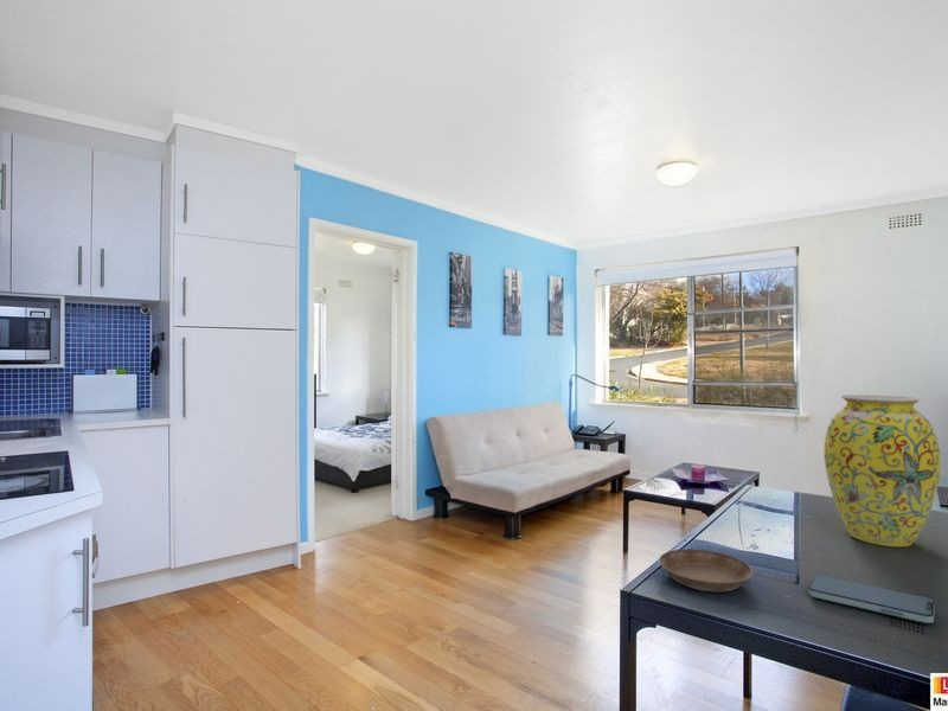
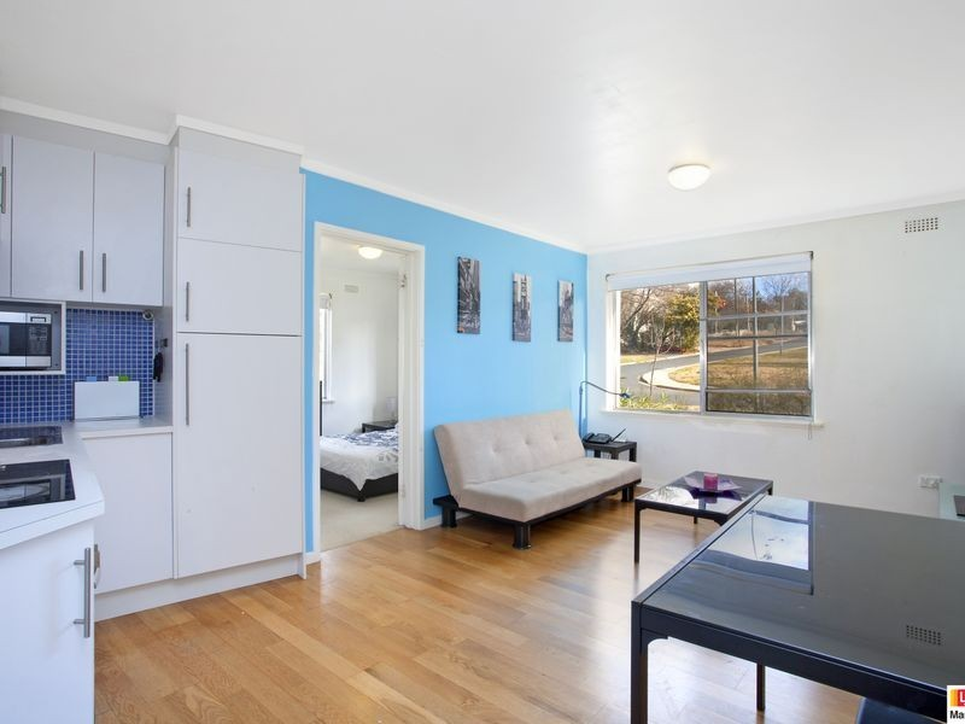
- vase [824,393,942,549]
- smartphone [807,575,936,624]
- saucer [658,547,754,594]
